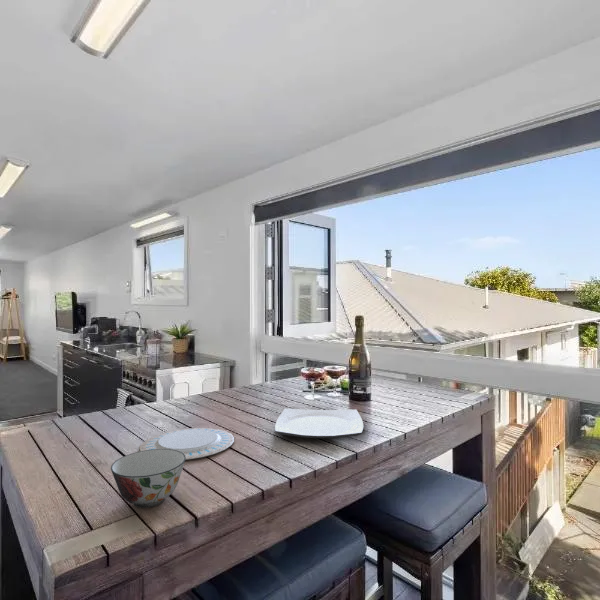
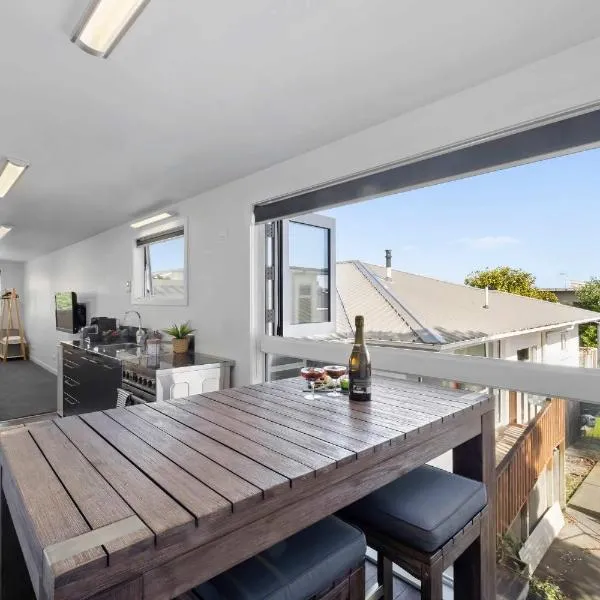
- plate [274,407,364,439]
- soup bowl [110,449,186,509]
- chinaware [139,427,235,460]
